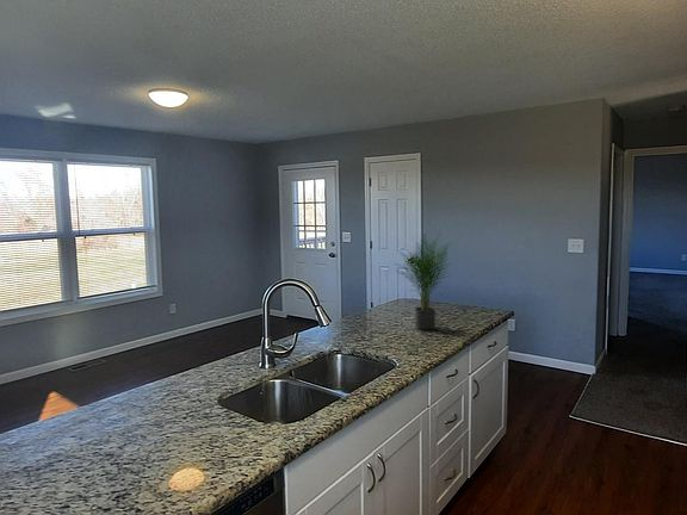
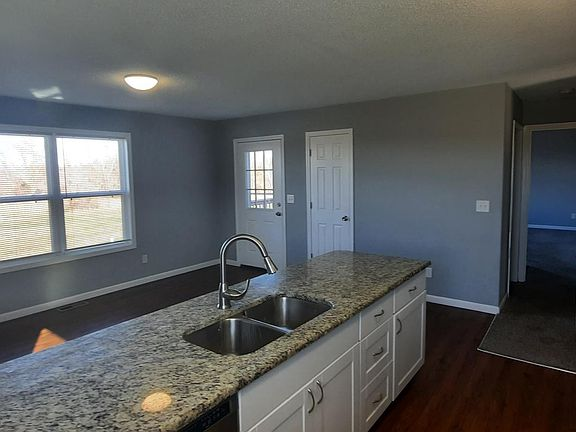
- potted plant [394,234,452,330]
